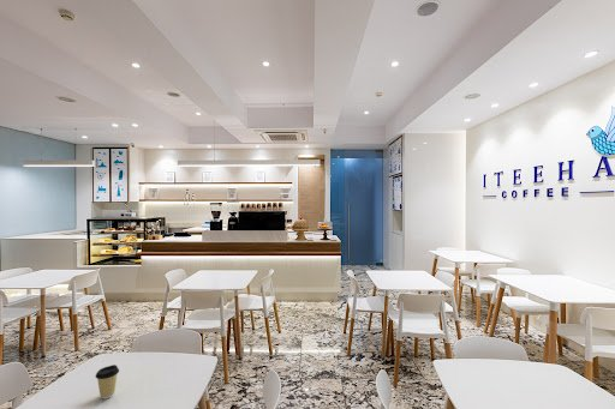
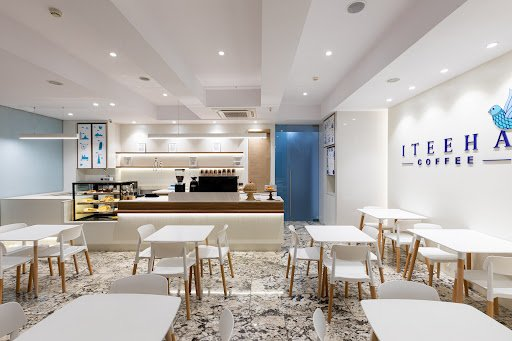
- coffee cup [95,363,120,401]
